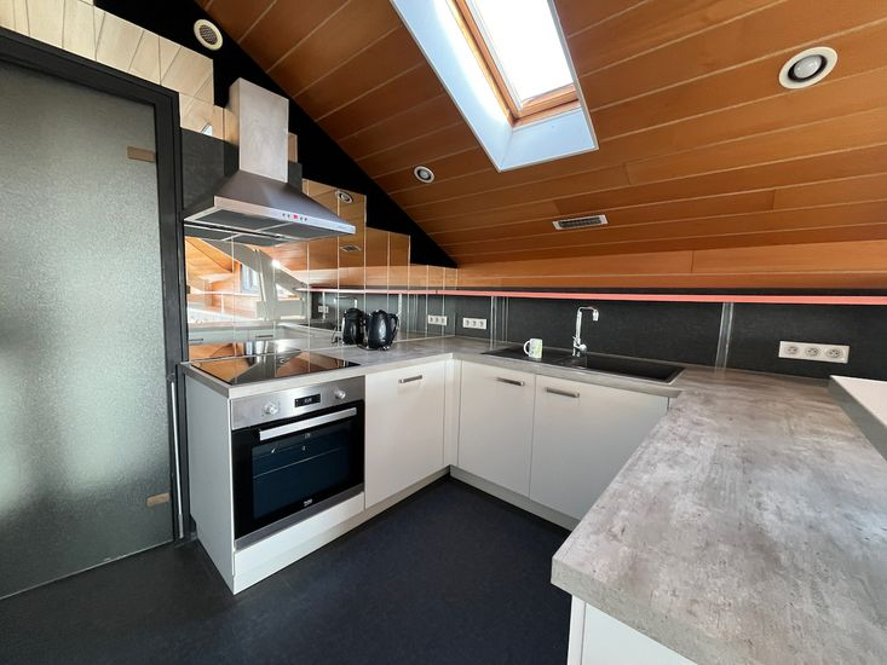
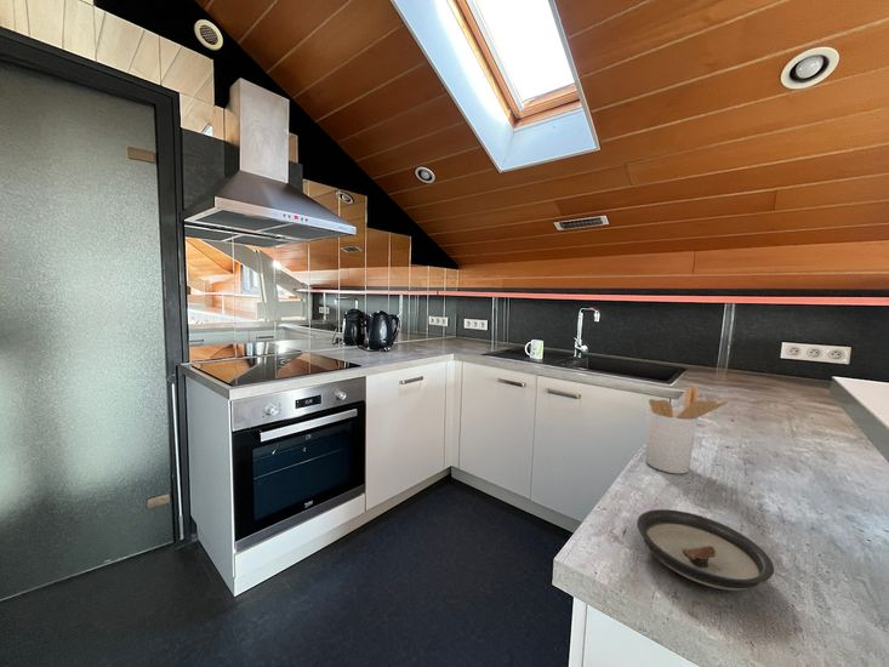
+ utensil holder [644,384,729,475]
+ saucer [636,508,775,592]
